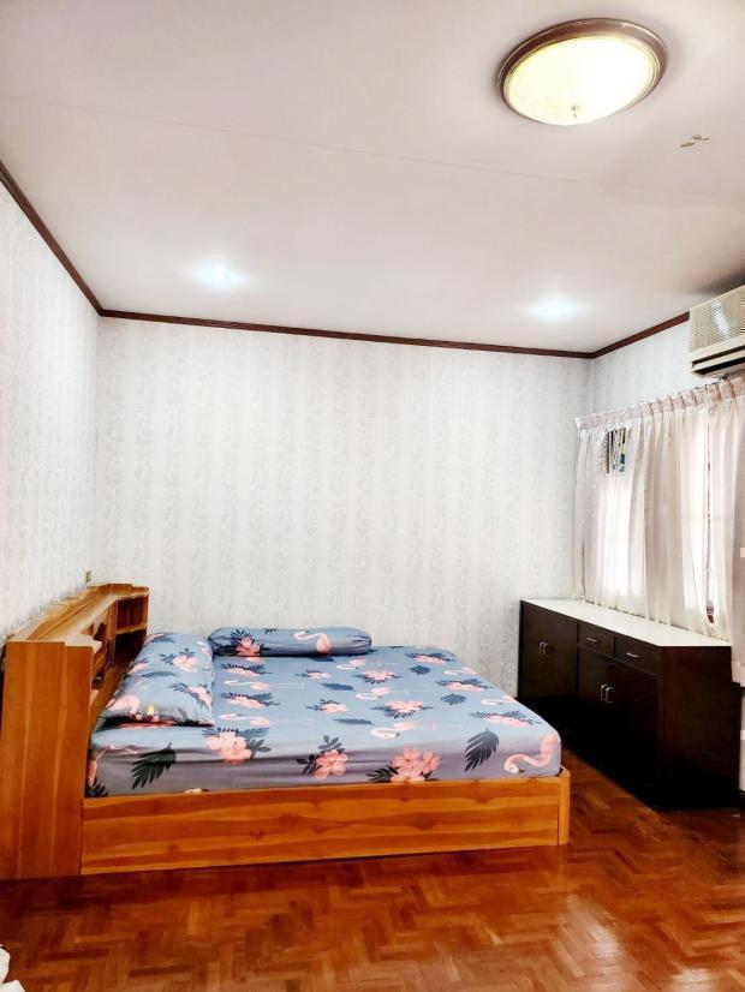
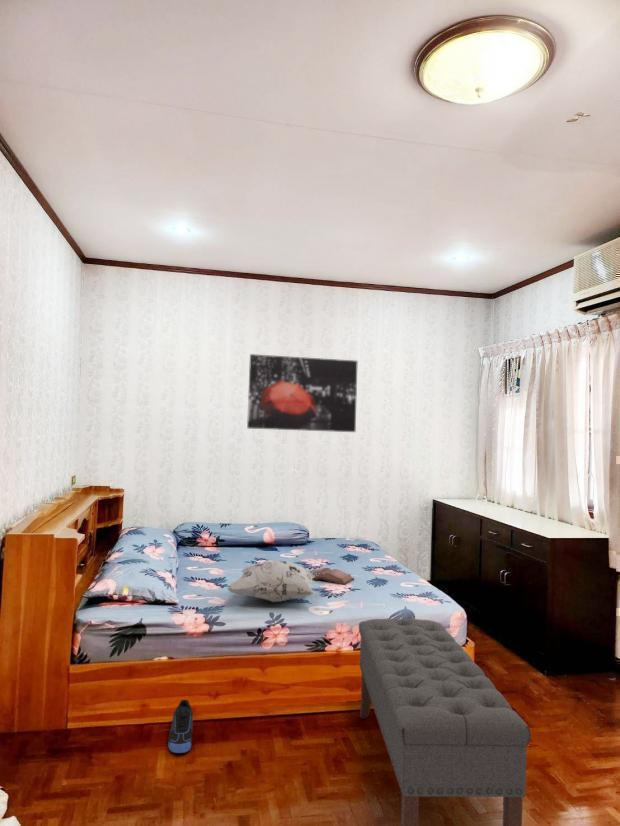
+ sneaker [167,699,194,754]
+ hardback book [309,567,355,585]
+ decorative pillow [226,560,320,603]
+ bench [358,617,532,826]
+ wall art [246,353,359,433]
